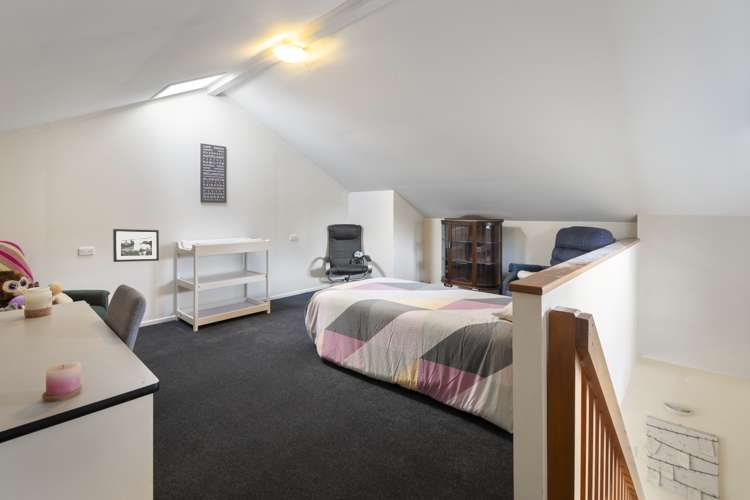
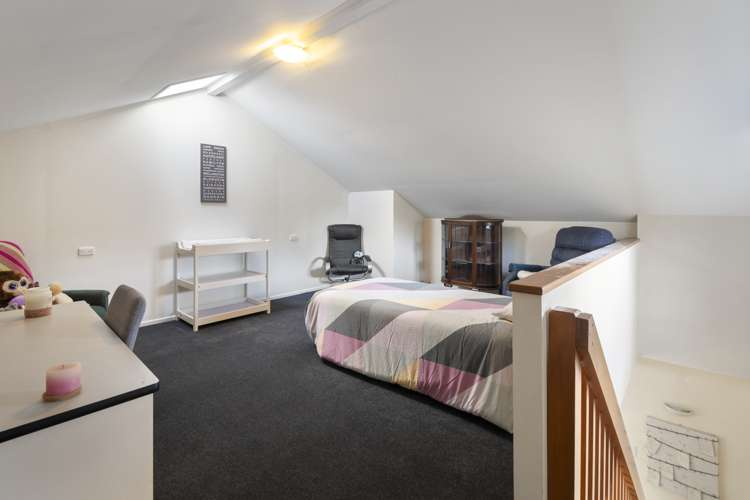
- picture frame [112,228,160,263]
